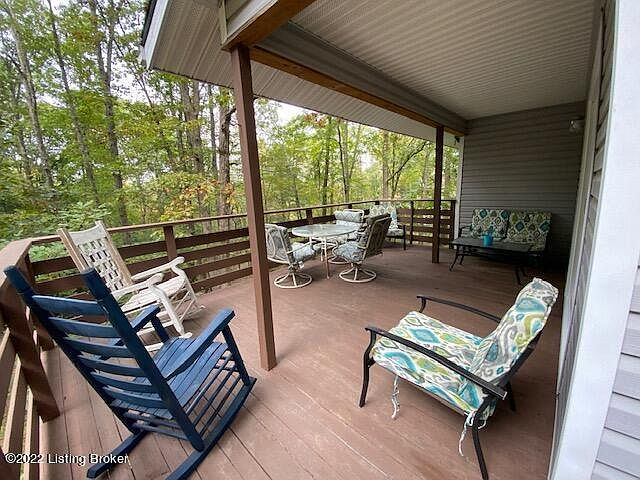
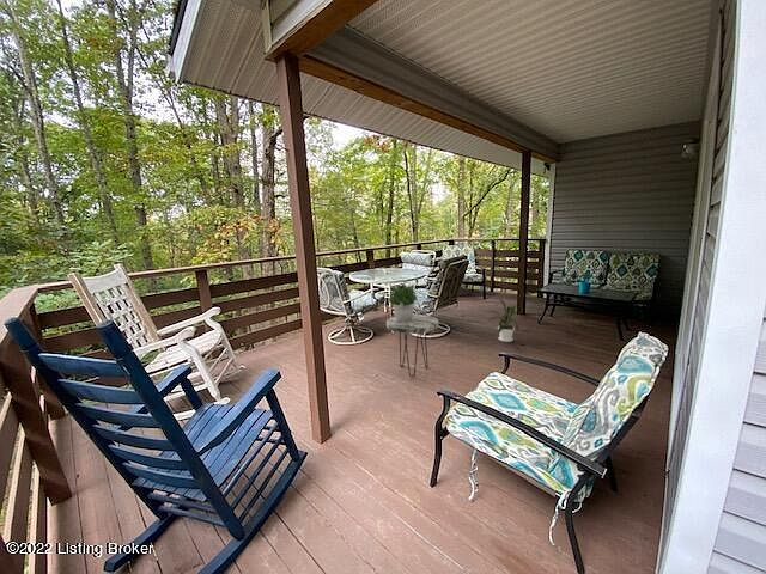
+ side table [385,313,439,378]
+ house plant [481,297,519,343]
+ potted plant [387,282,418,322]
